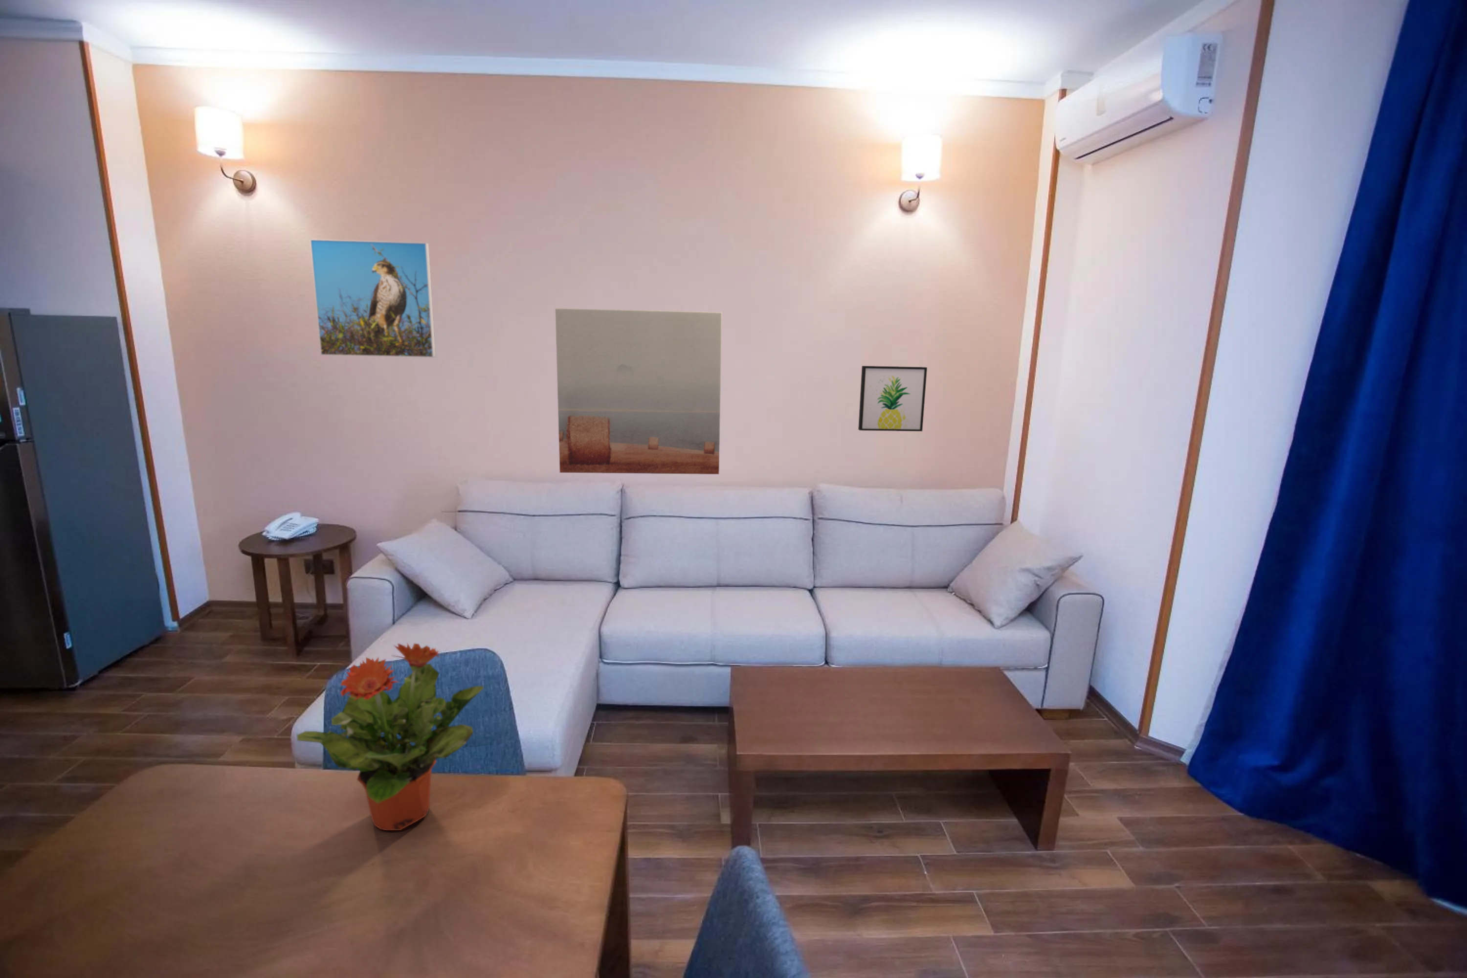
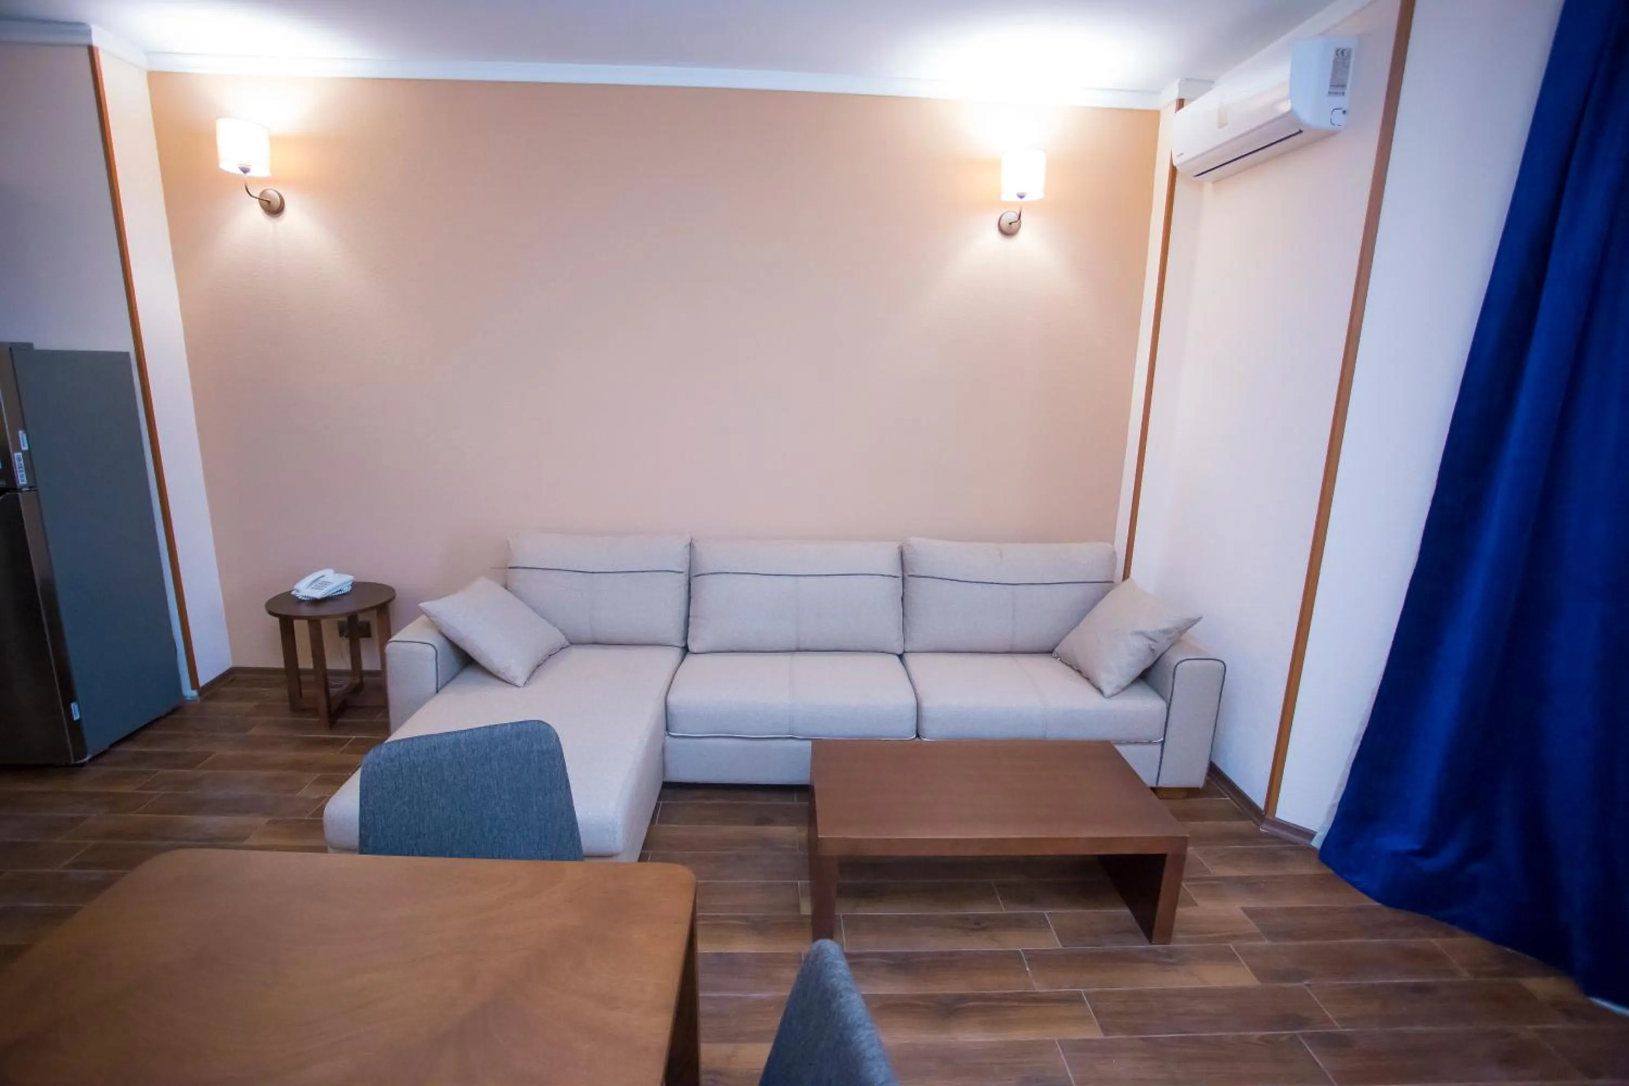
- wall art [554,308,723,475]
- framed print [309,239,437,358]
- potted plant [296,642,485,831]
- wall art [858,366,928,432]
